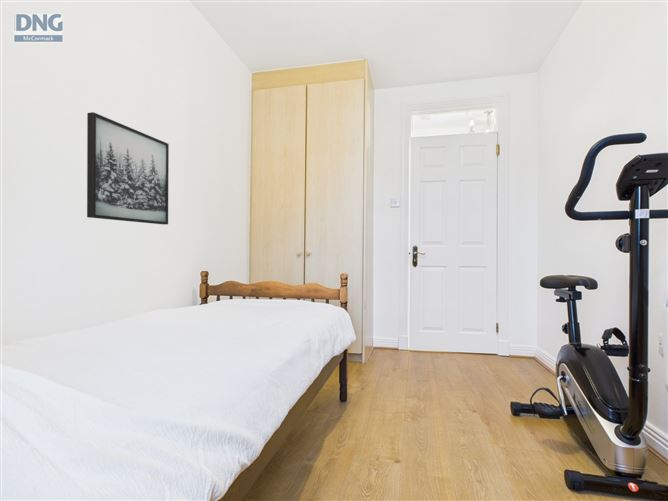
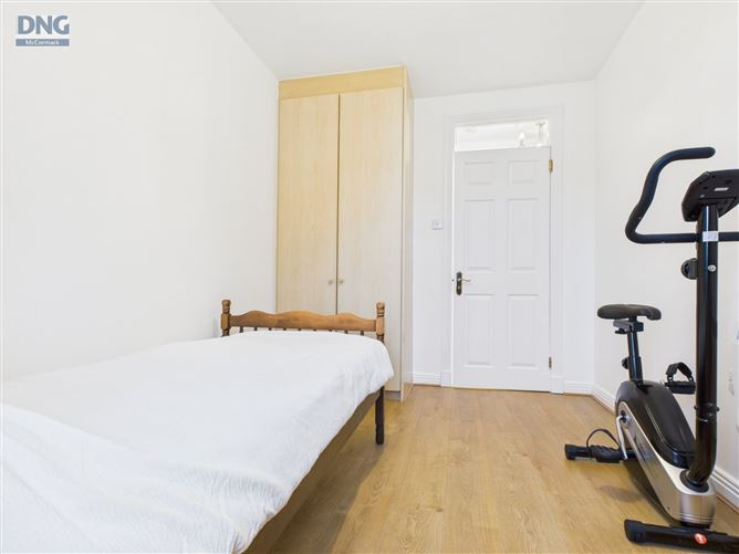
- wall art [86,111,170,225]
